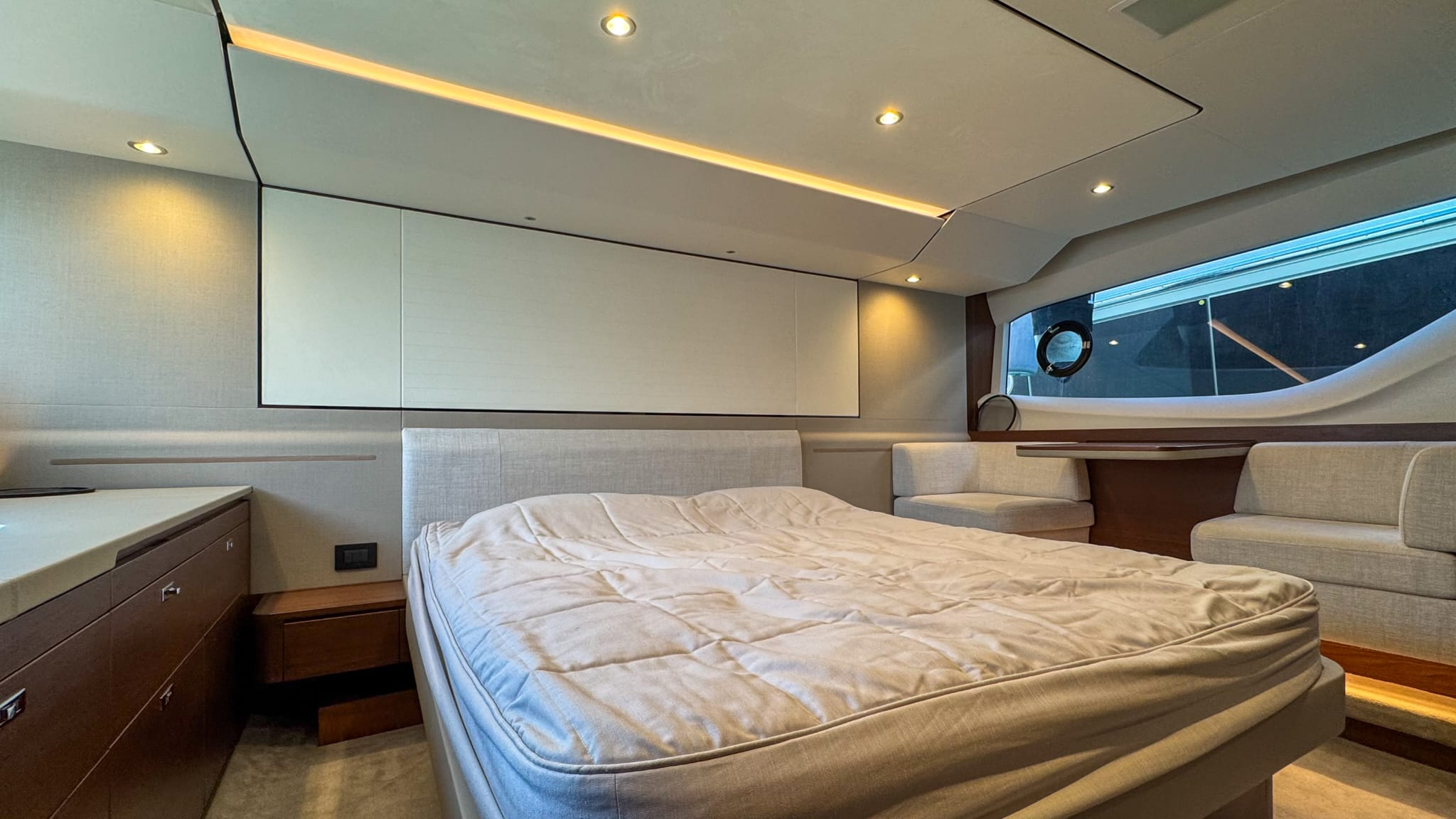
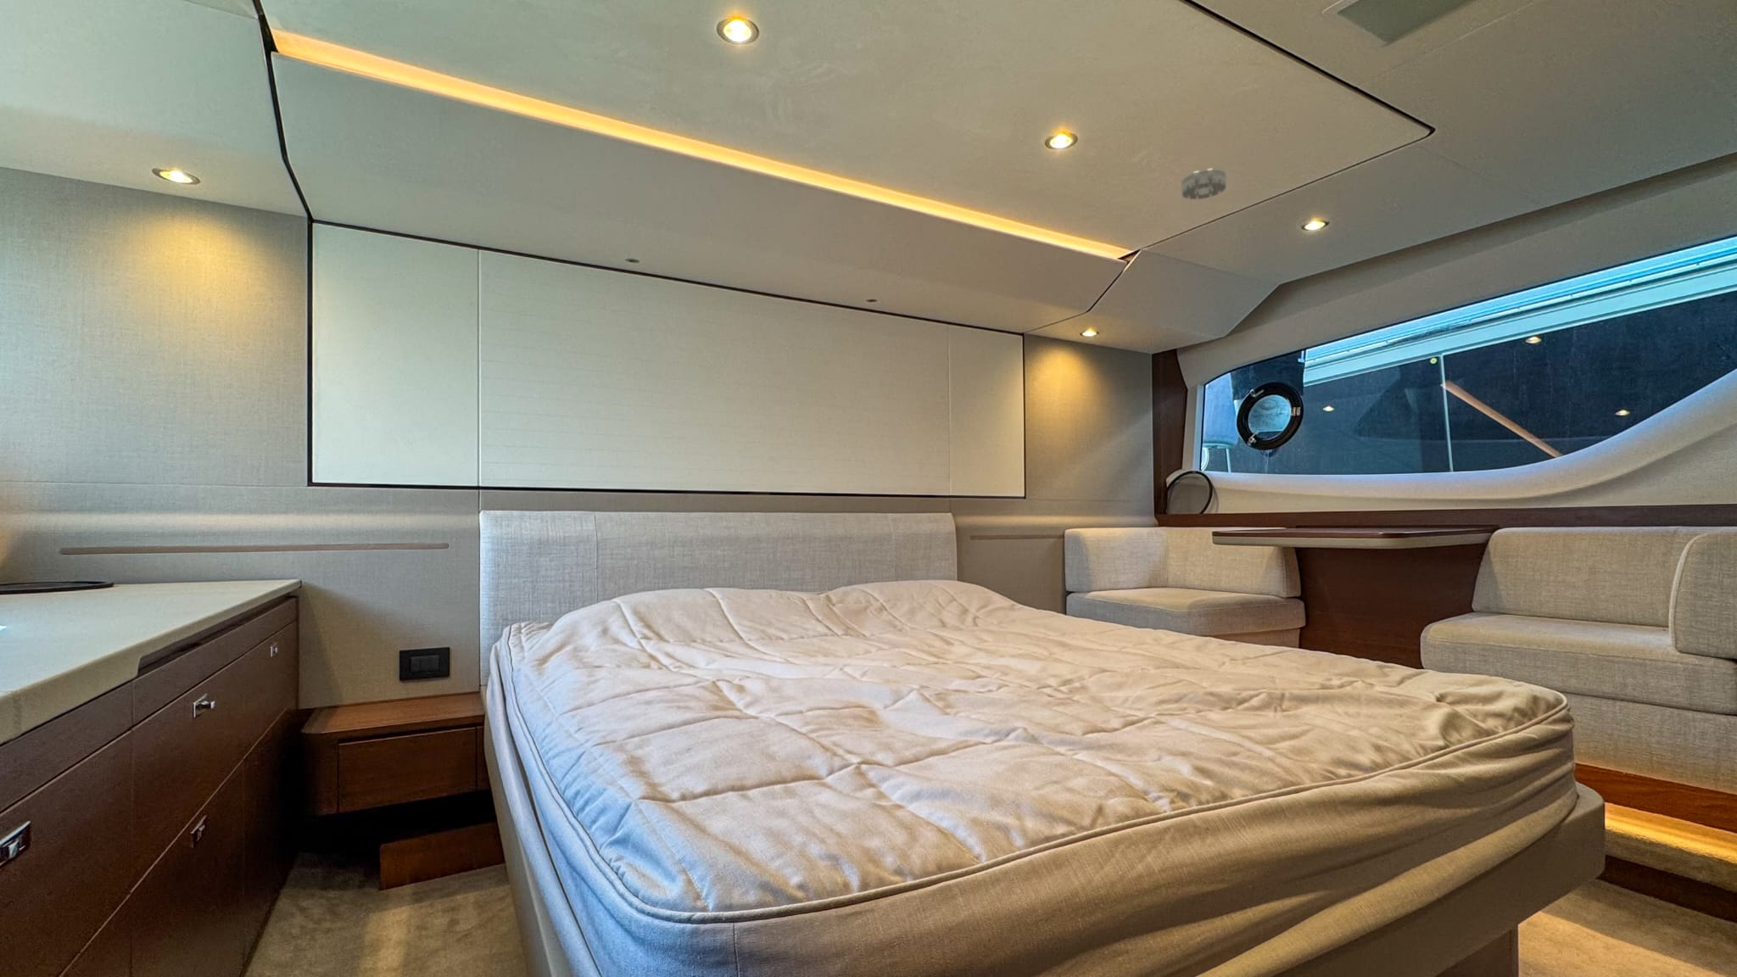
+ smoke detector [1181,168,1228,200]
